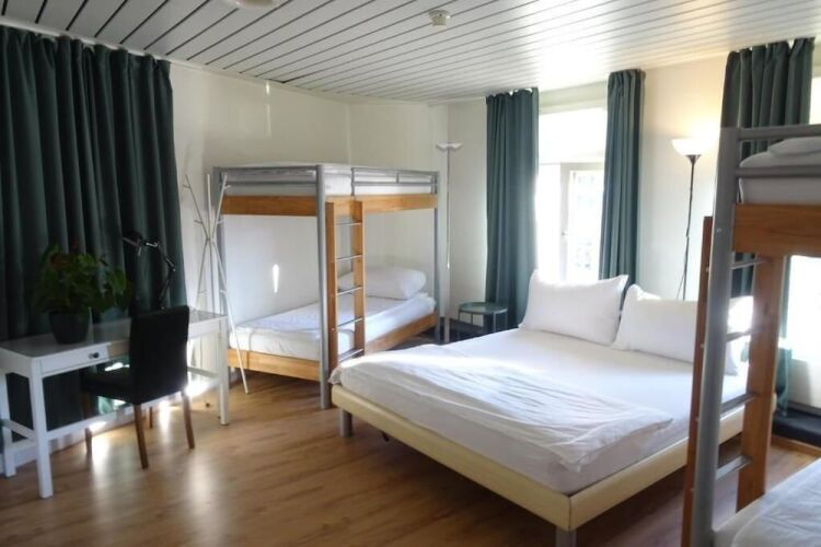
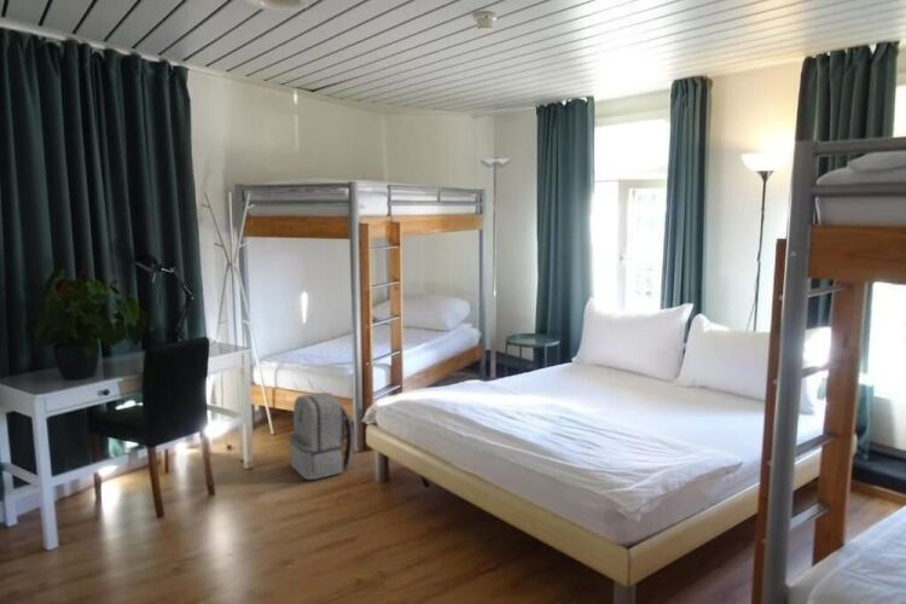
+ backpack [288,391,355,481]
